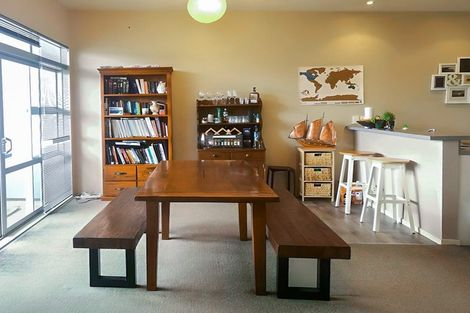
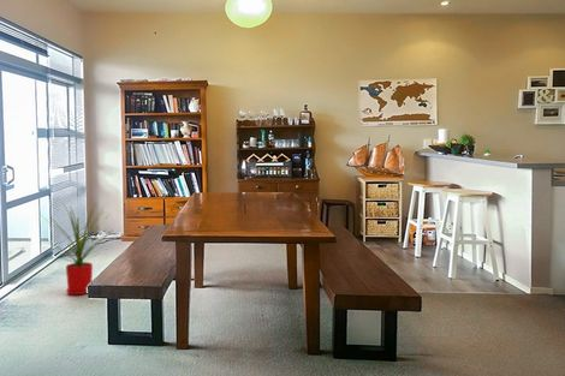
+ house plant [41,202,112,296]
